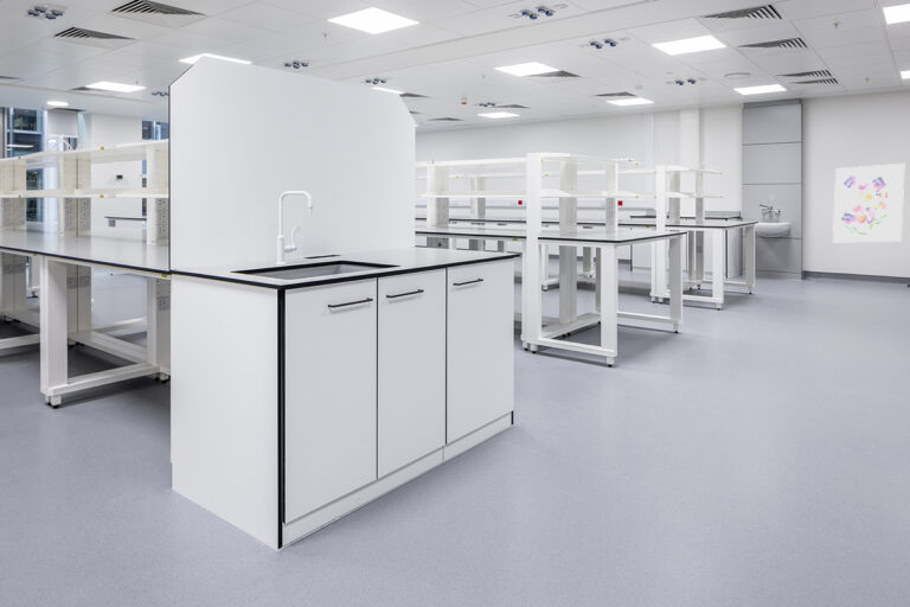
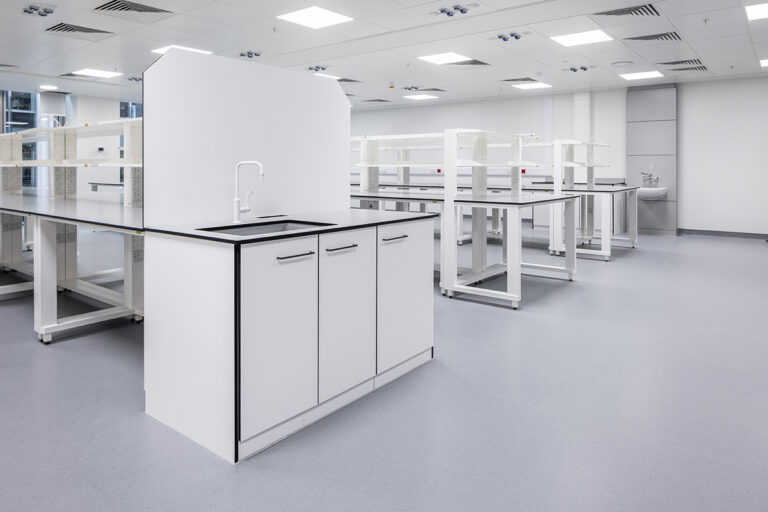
- wall art [832,162,905,243]
